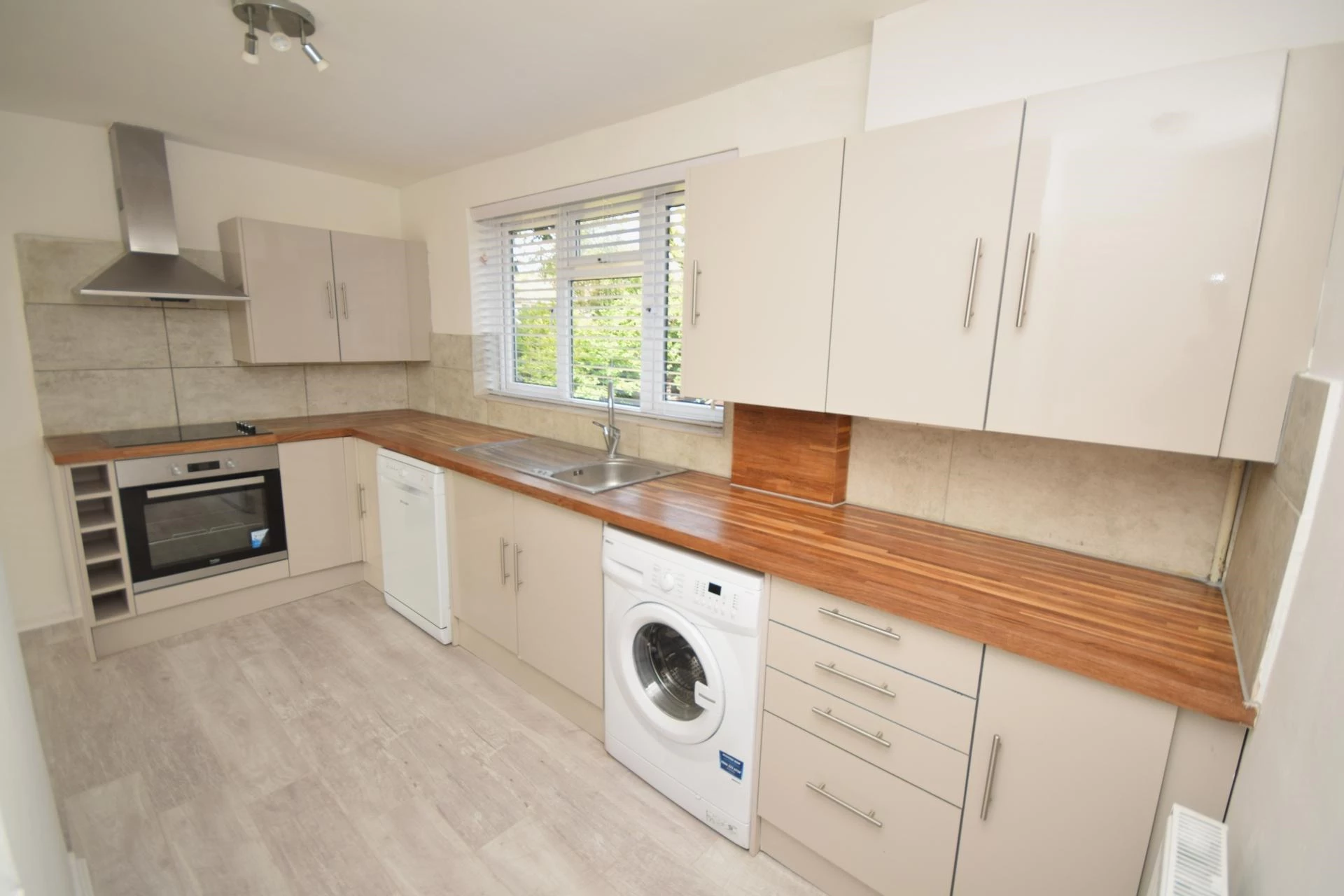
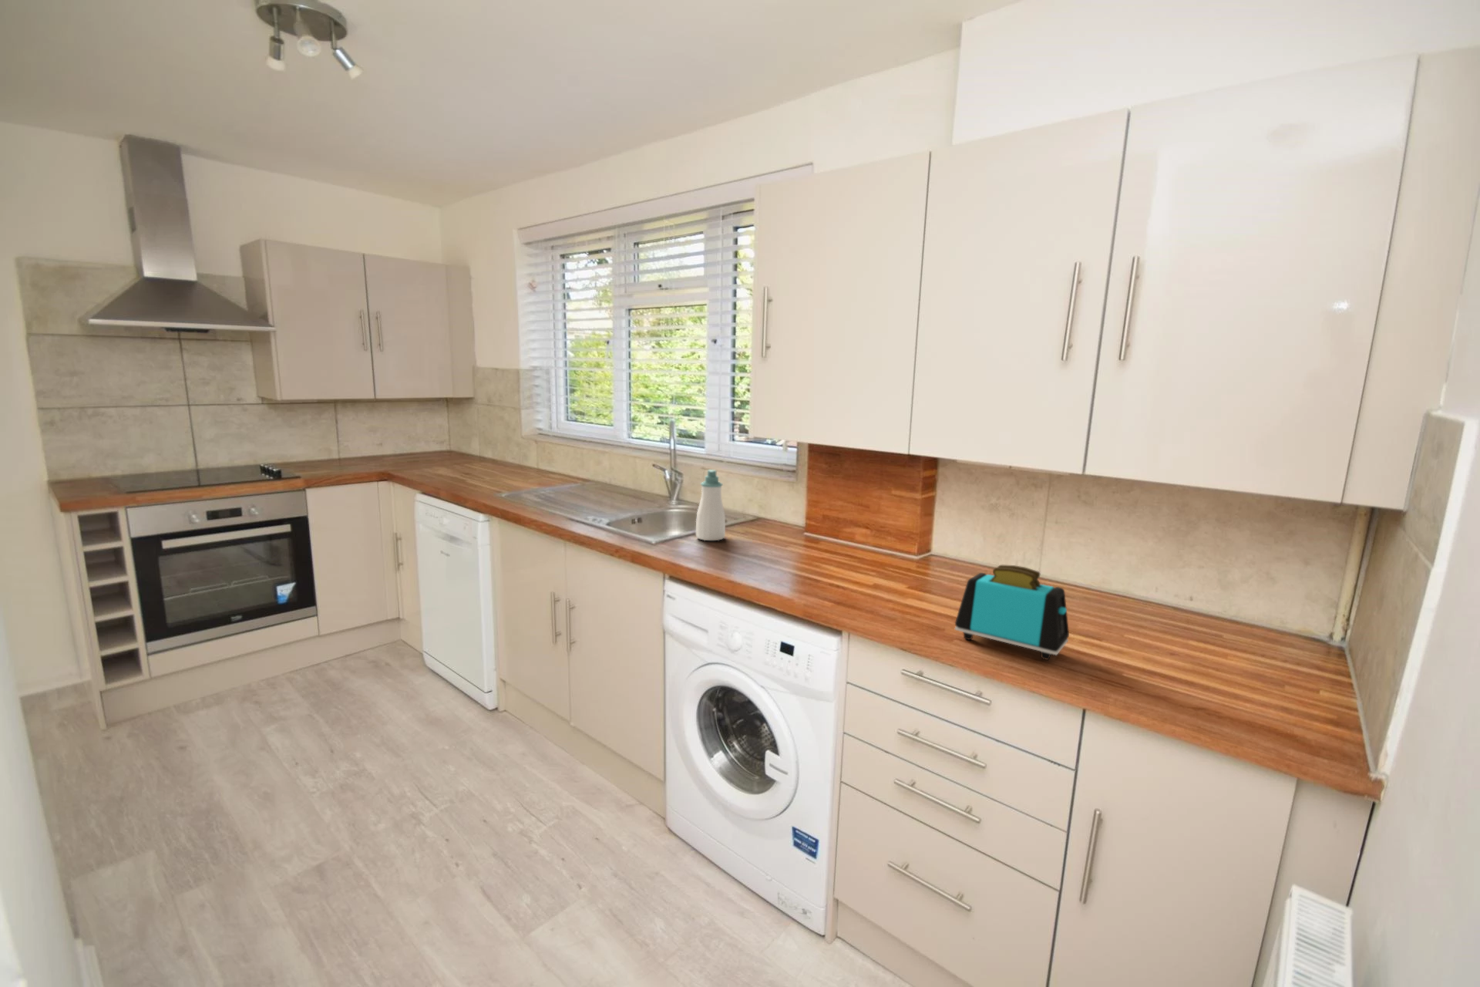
+ soap bottle [695,469,726,541]
+ toaster [955,564,1070,661]
